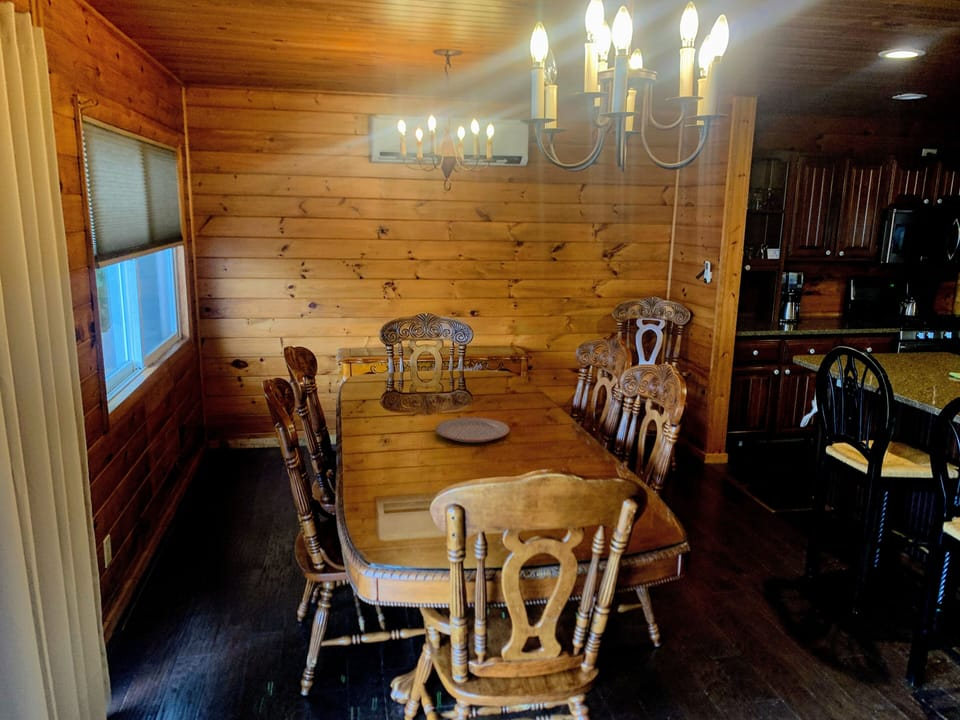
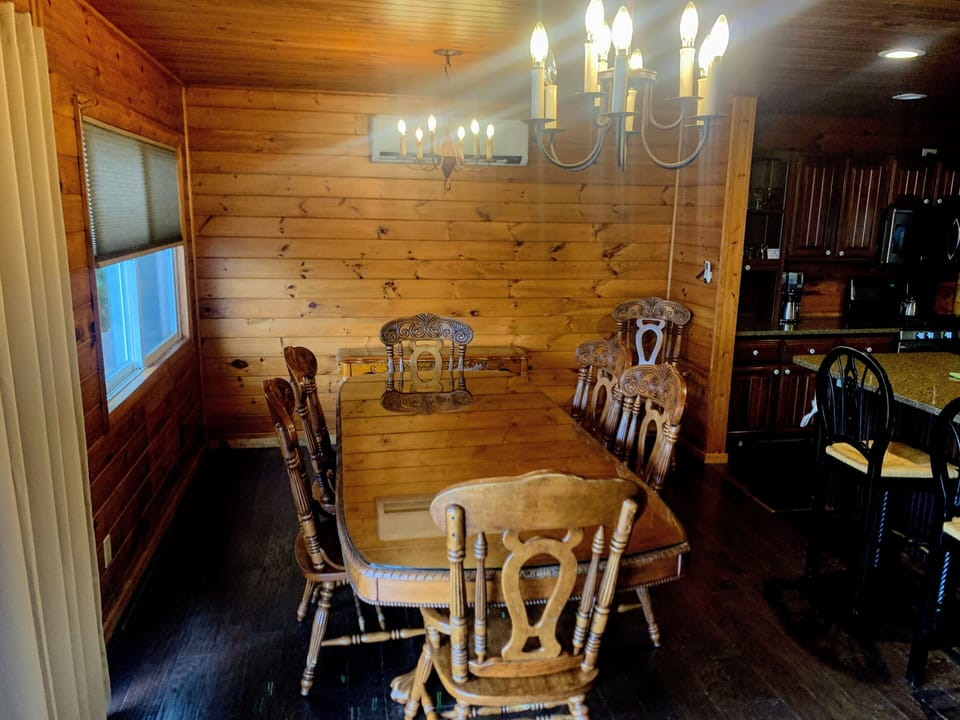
- plate [434,417,511,443]
